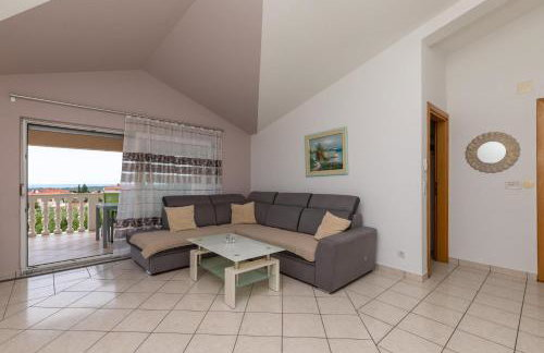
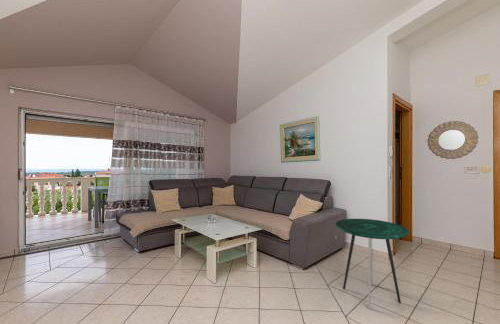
+ side table [334,218,411,310]
